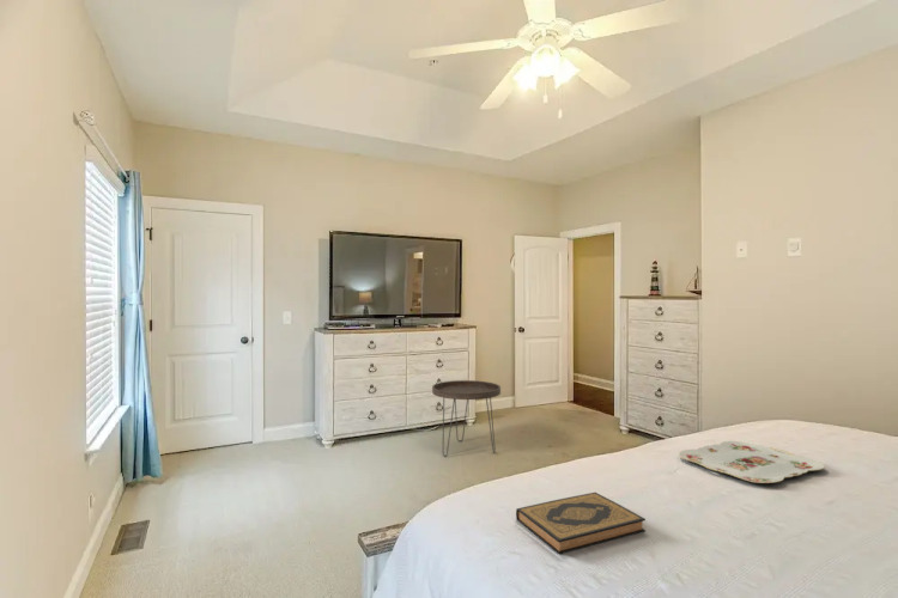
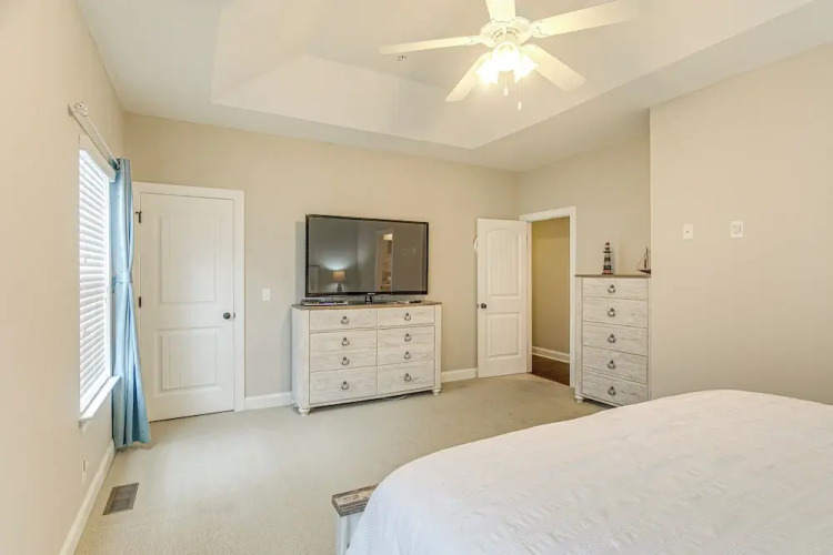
- hardback book [515,492,647,555]
- side table [431,379,502,458]
- serving tray [678,440,826,484]
